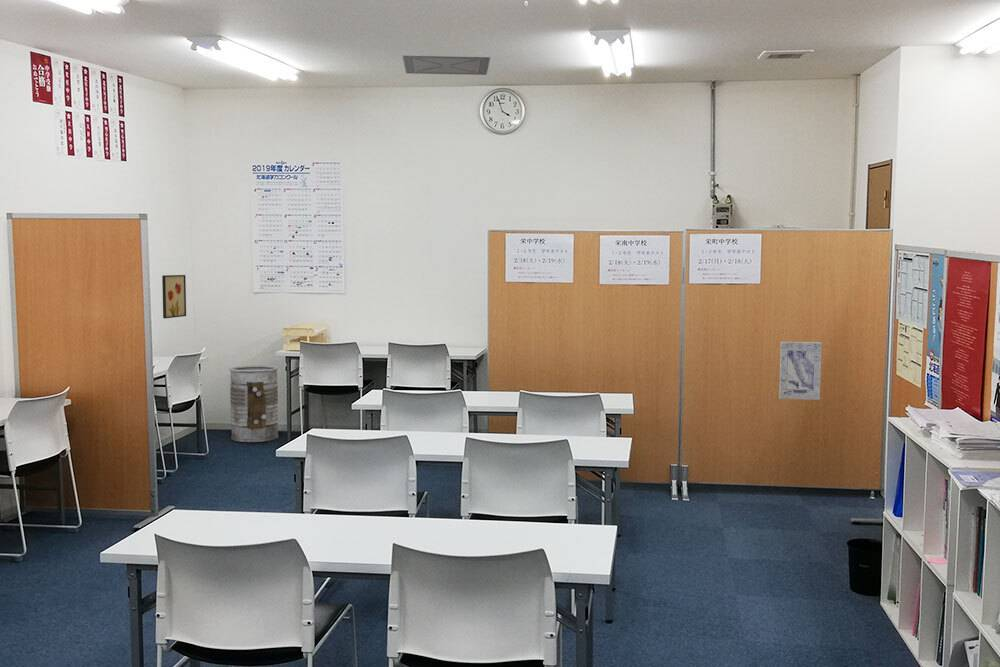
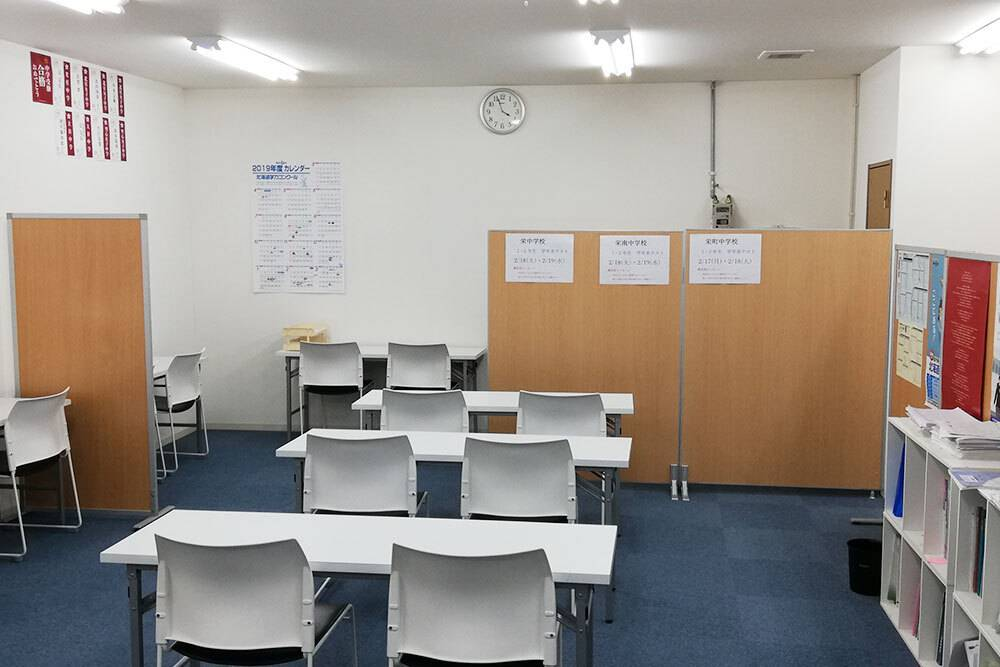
- wall art [161,274,187,319]
- trash can [228,365,279,443]
- ceiling vent [402,55,491,76]
- wall art [778,341,823,401]
